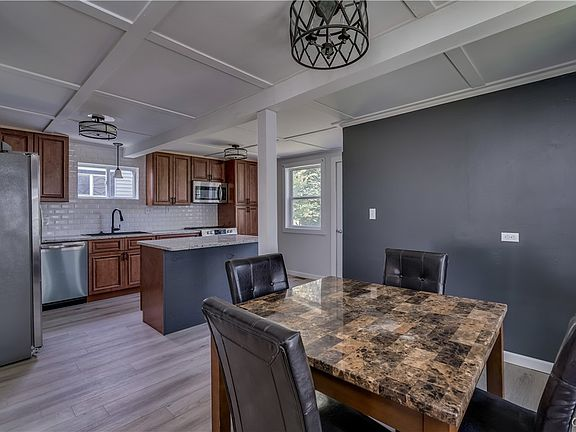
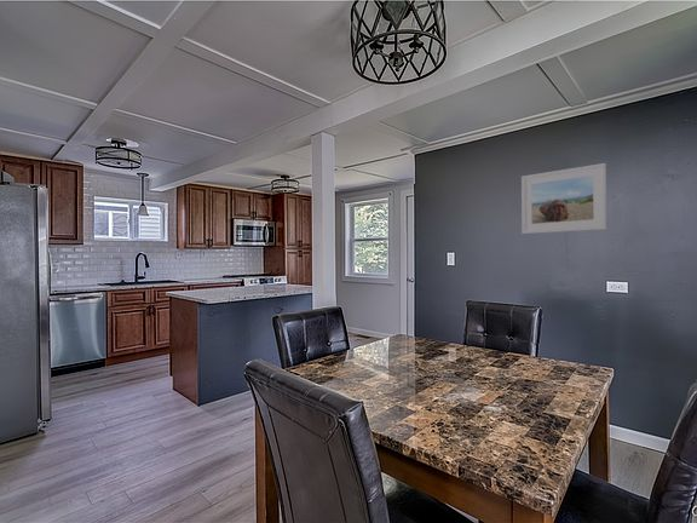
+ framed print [520,162,607,235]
